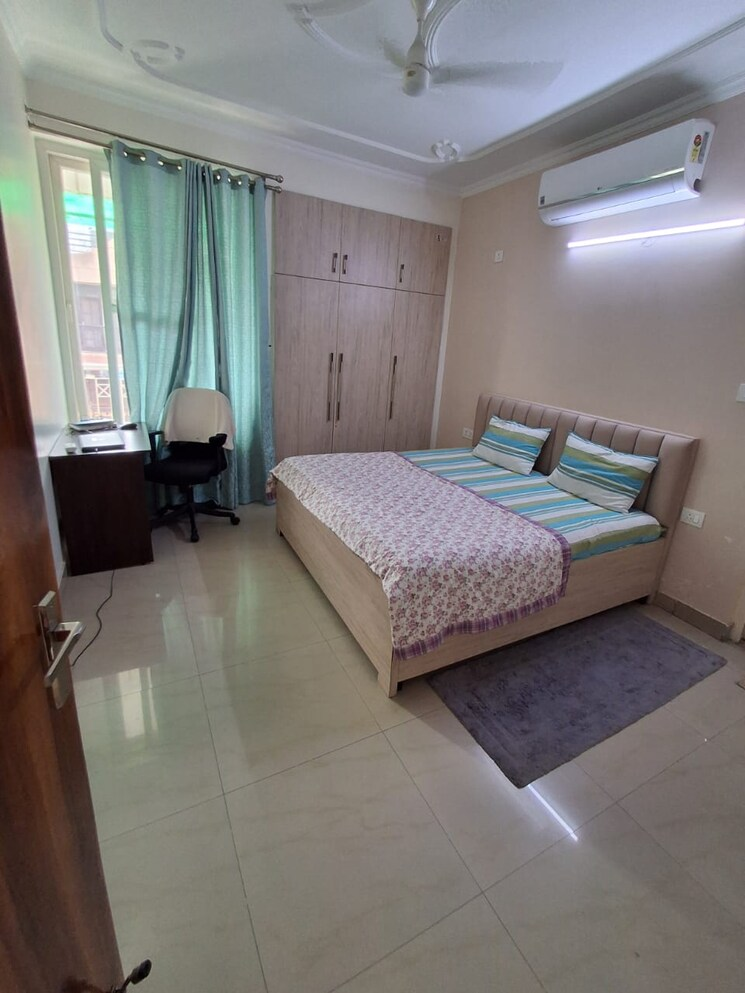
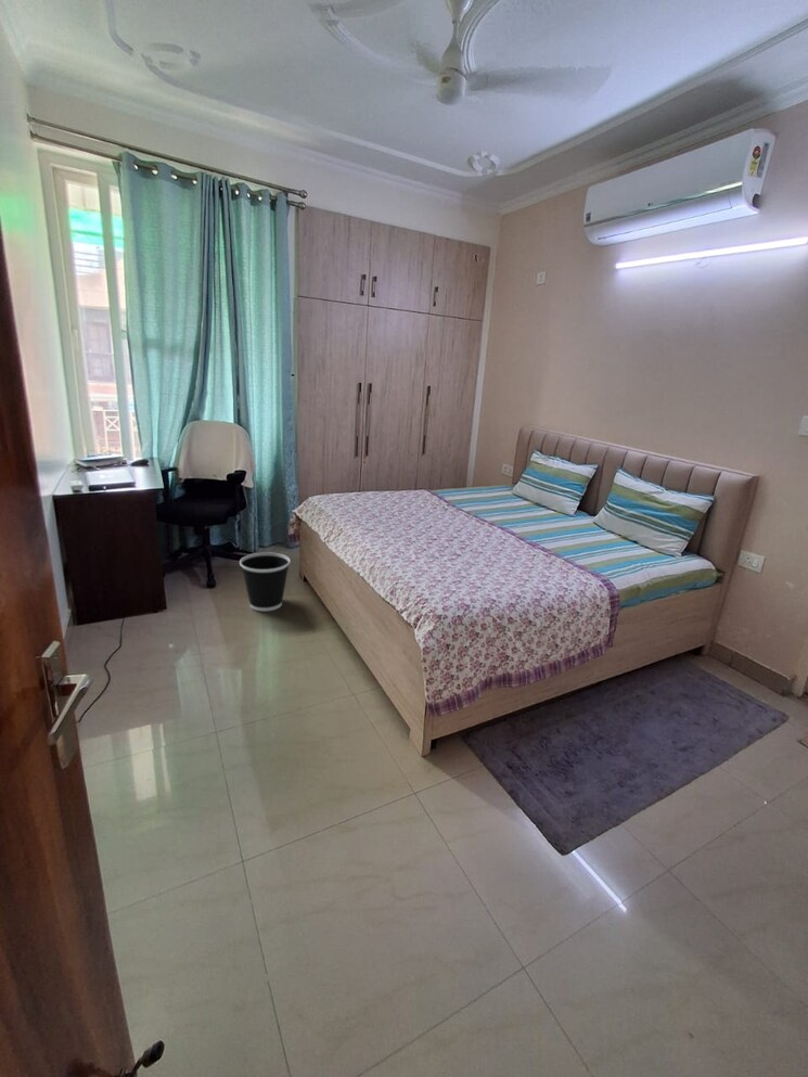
+ wastebasket [239,551,291,613]
